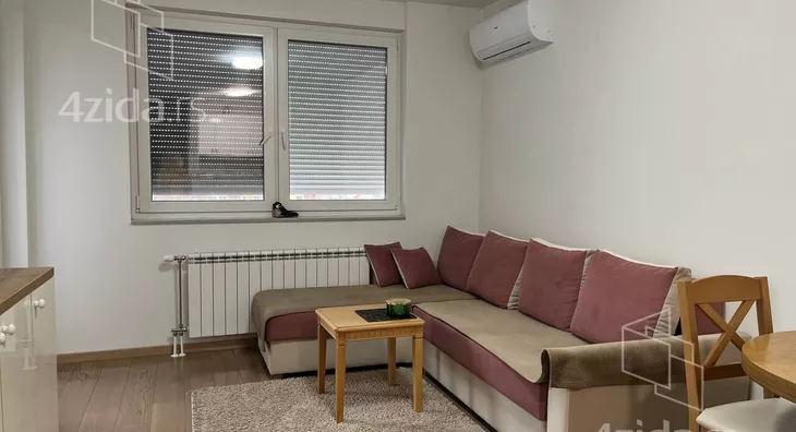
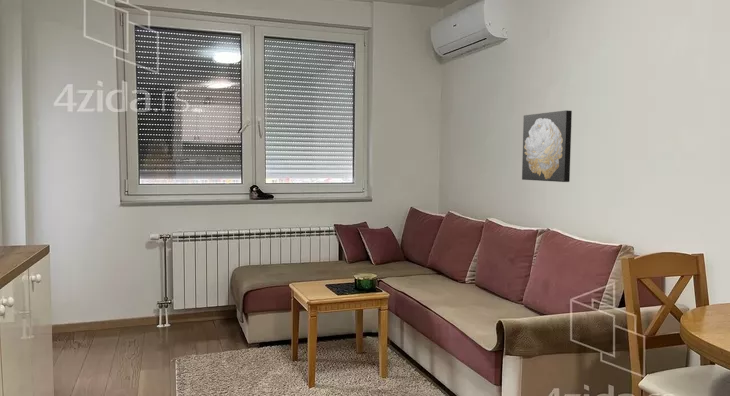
+ wall art [521,109,573,183]
